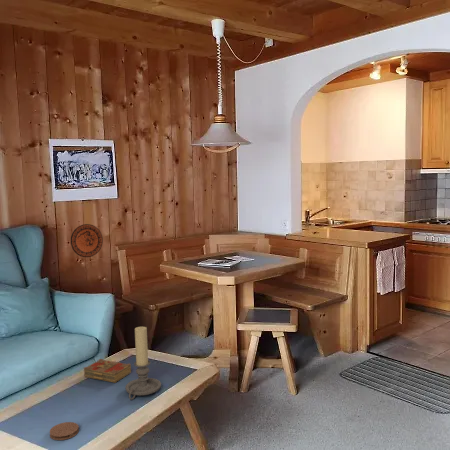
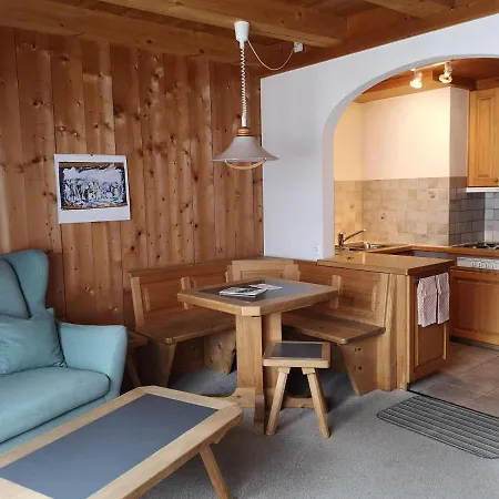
- candle holder [124,326,162,401]
- book [83,358,132,383]
- coaster [49,421,80,441]
- decorative plate [70,223,104,258]
